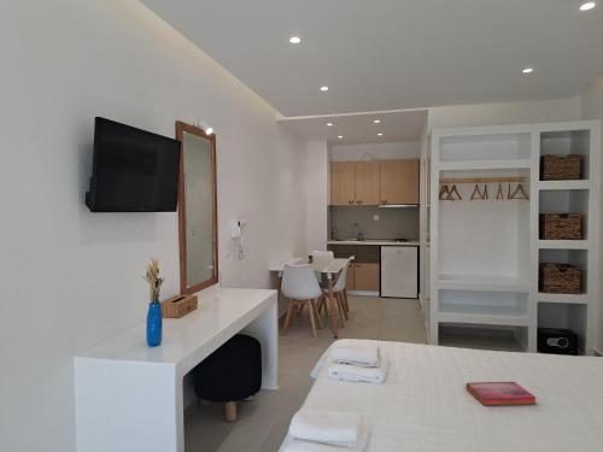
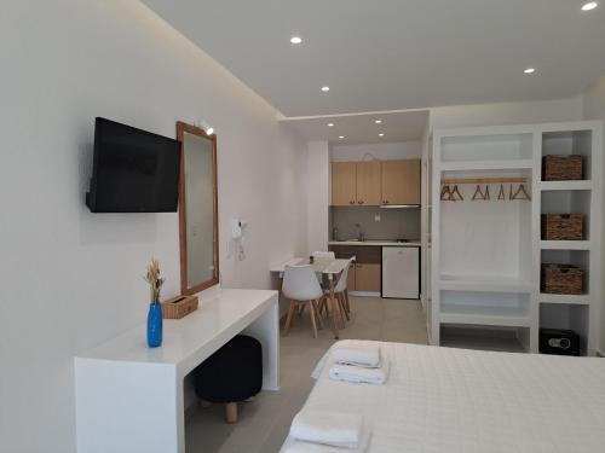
- hardback book [466,381,537,406]
